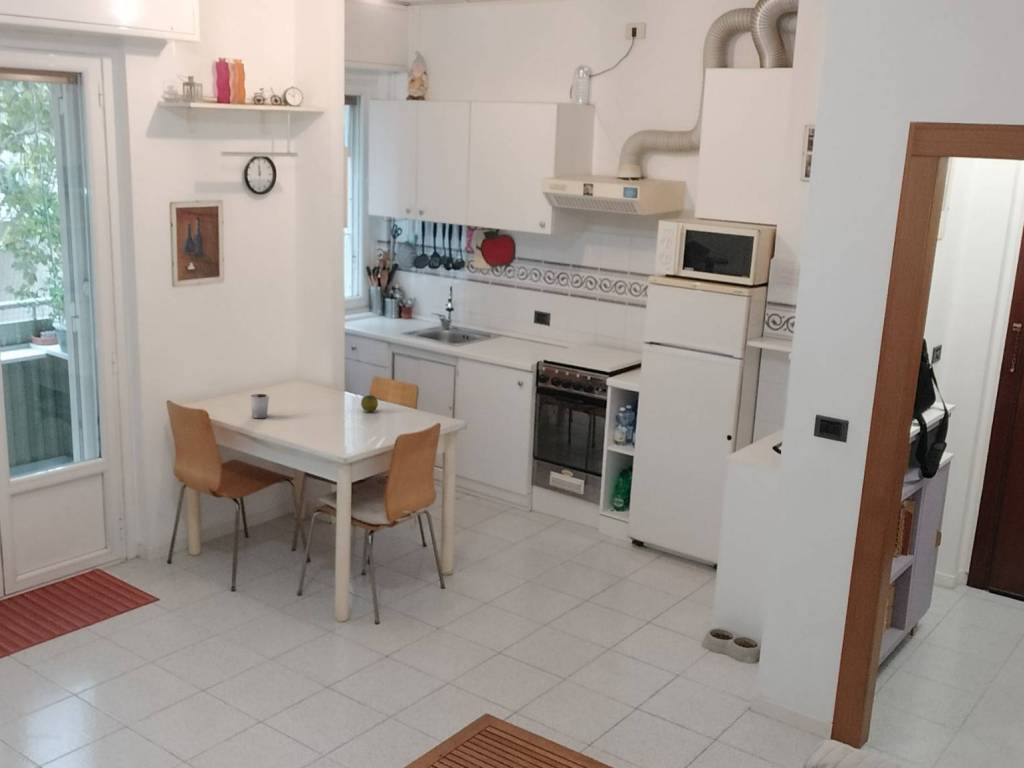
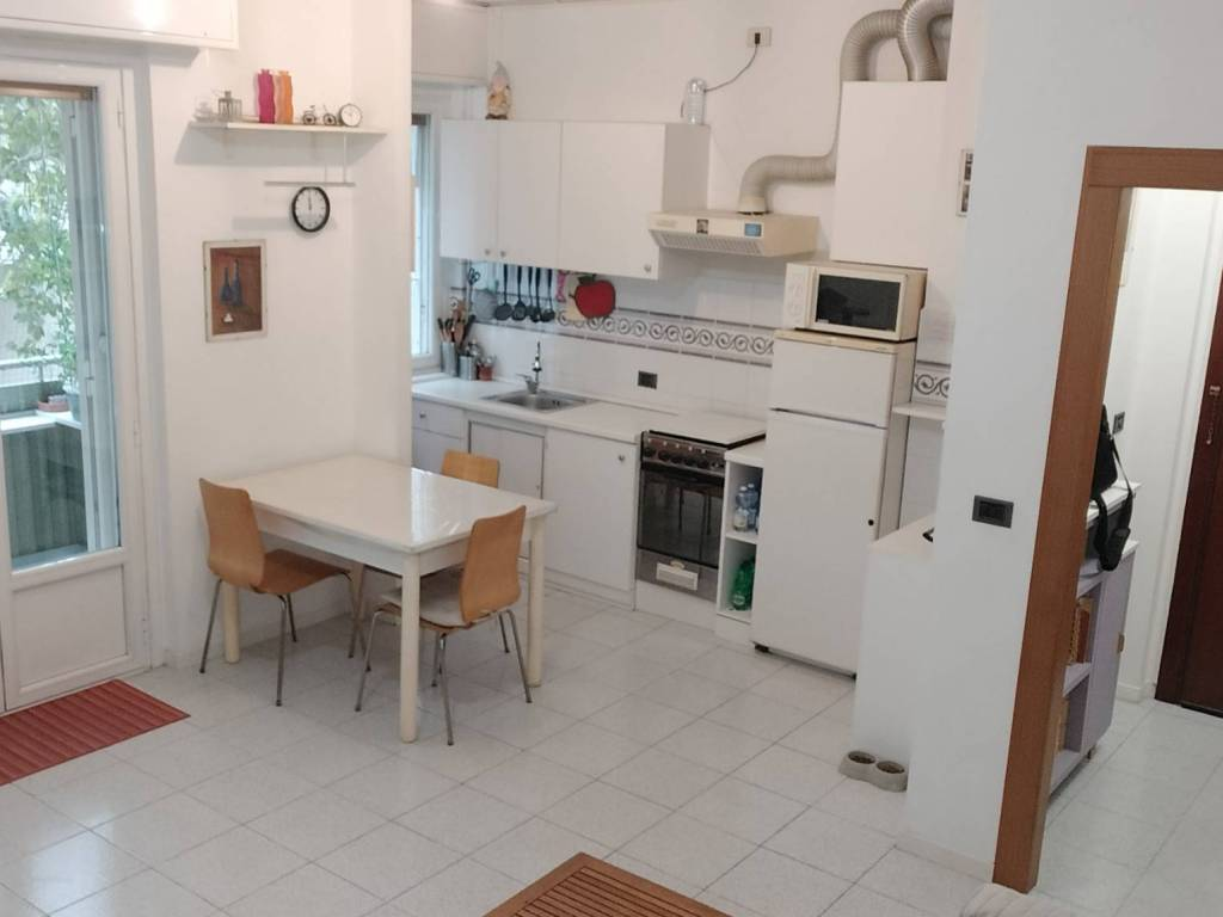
- cup [249,393,270,419]
- fruit [360,394,379,413]
